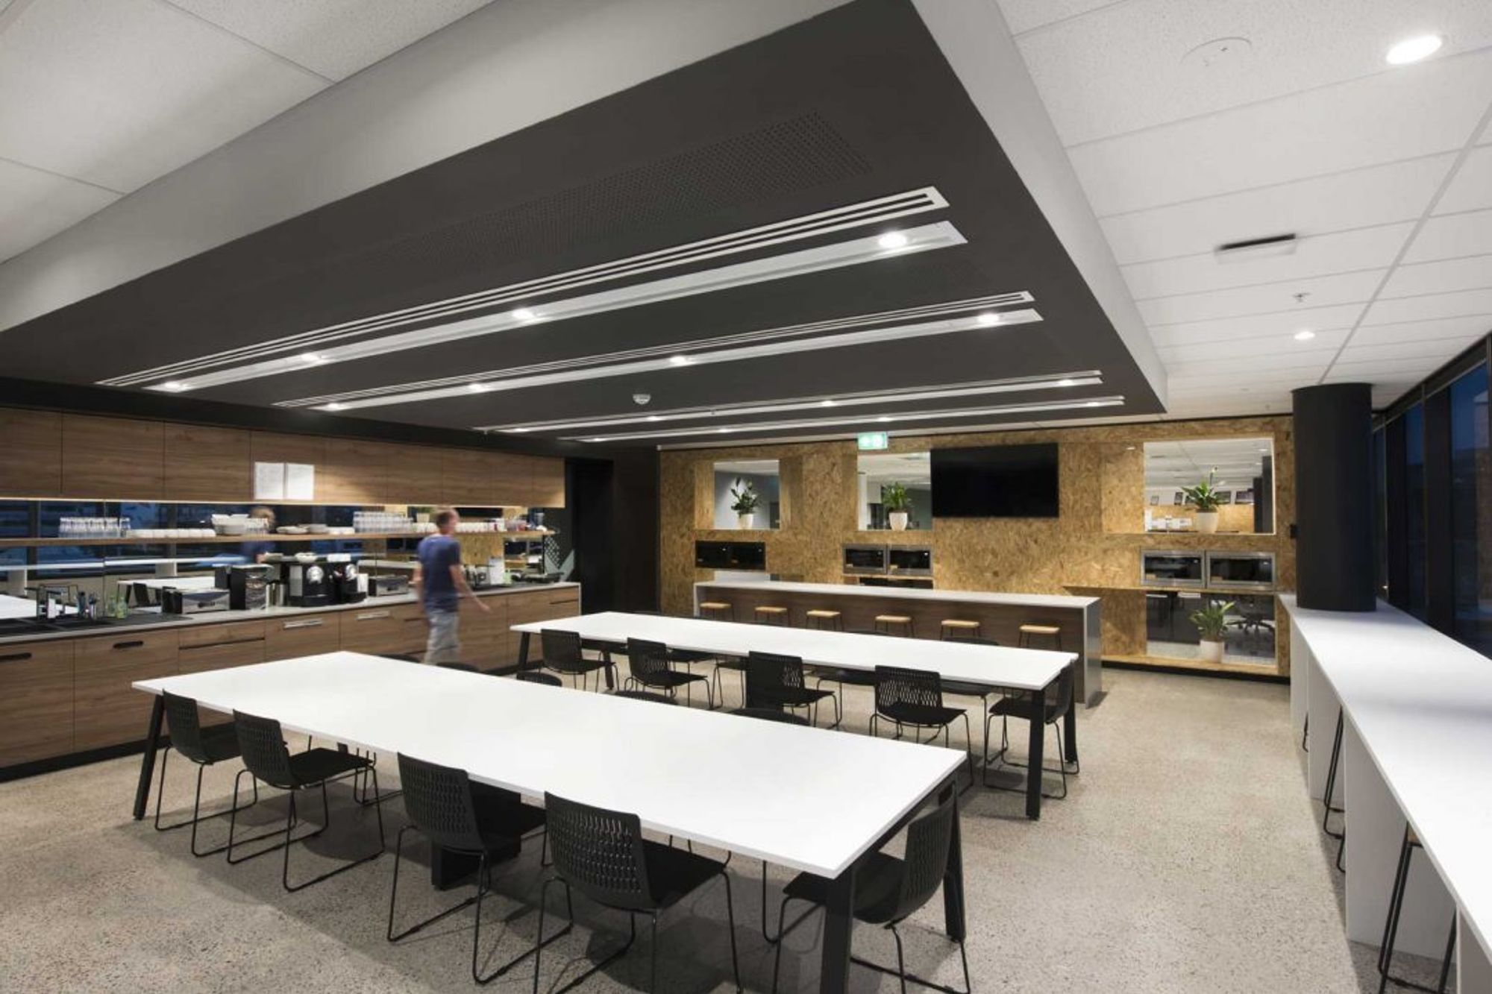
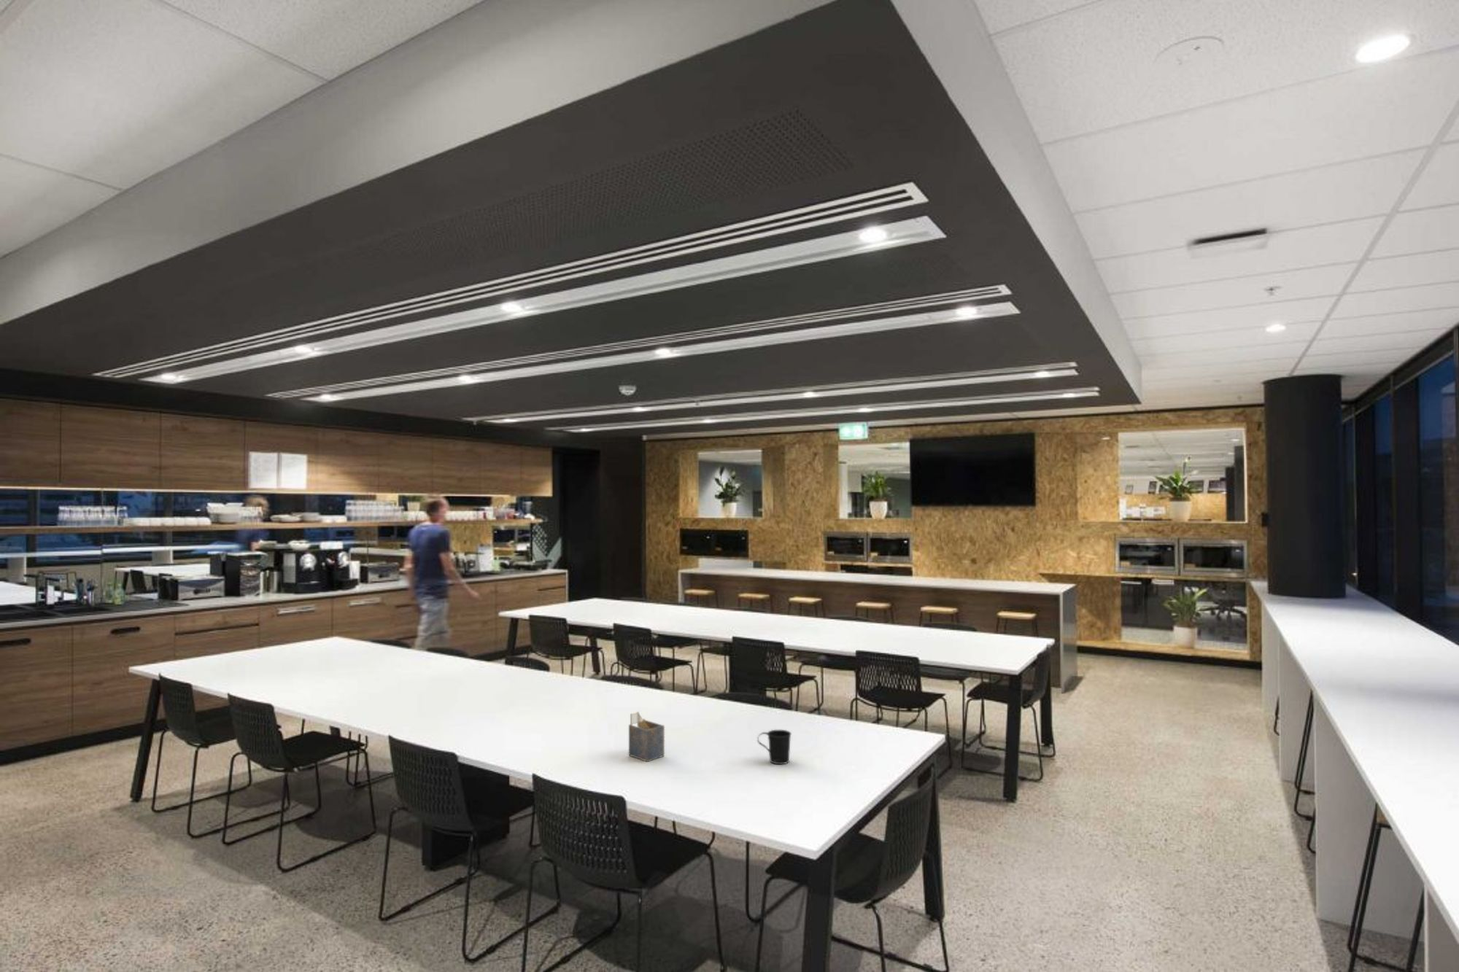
+ mug [756,729,792,765]
+ napkin holder [628,711,665,763]
